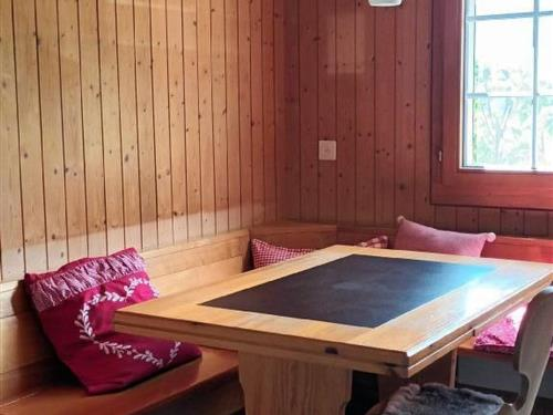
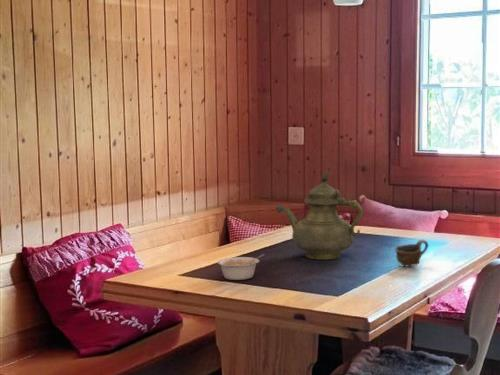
+ legume [217,253,266,281]
+ teapot [275,170,364,260]
+ cup [394,239,429,268]
